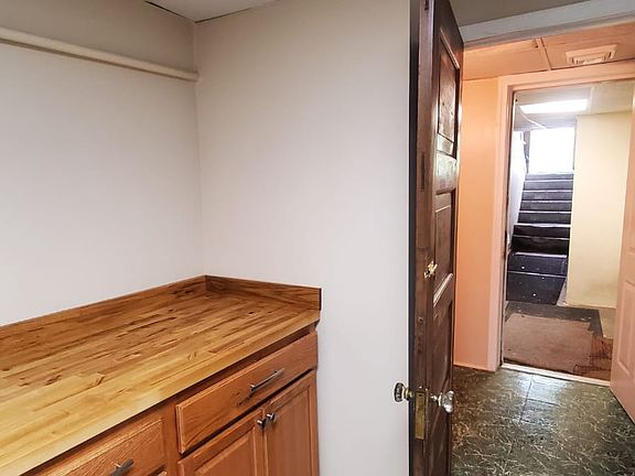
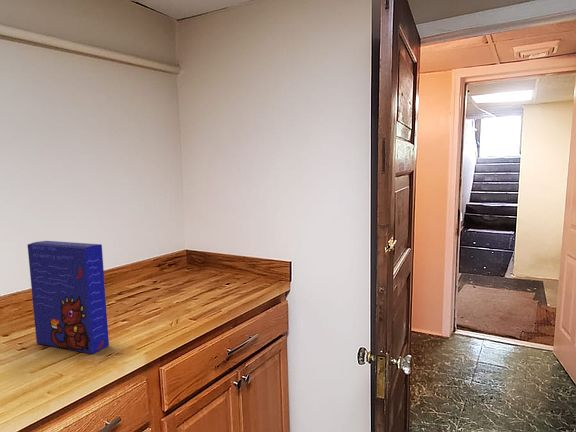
+ cereal box [26,240,110,355]
